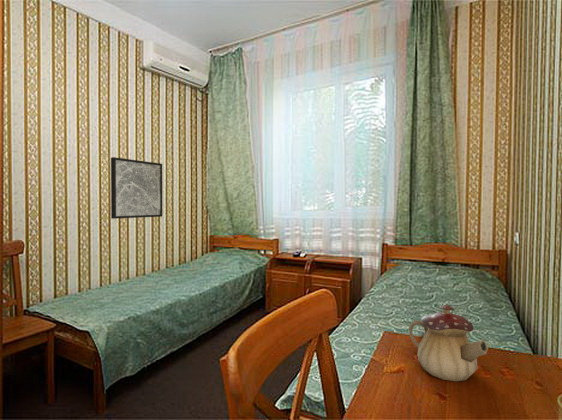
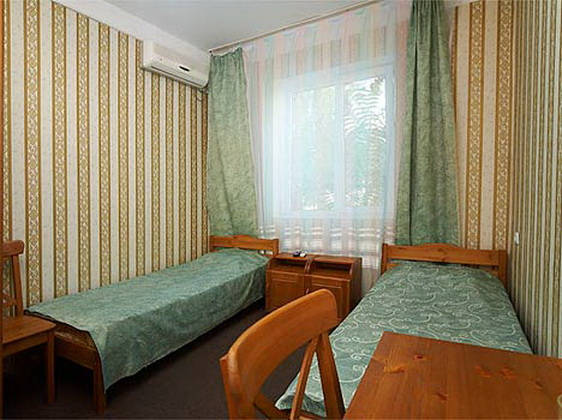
- teapot [408,304,489,382]
- wall art [110,156,163,220]
